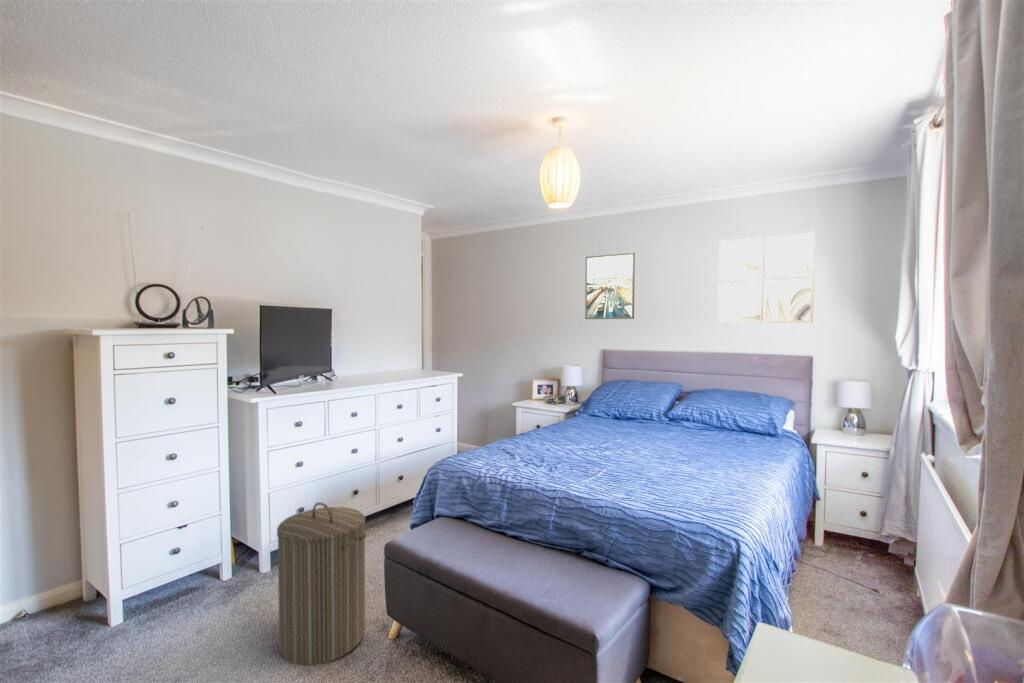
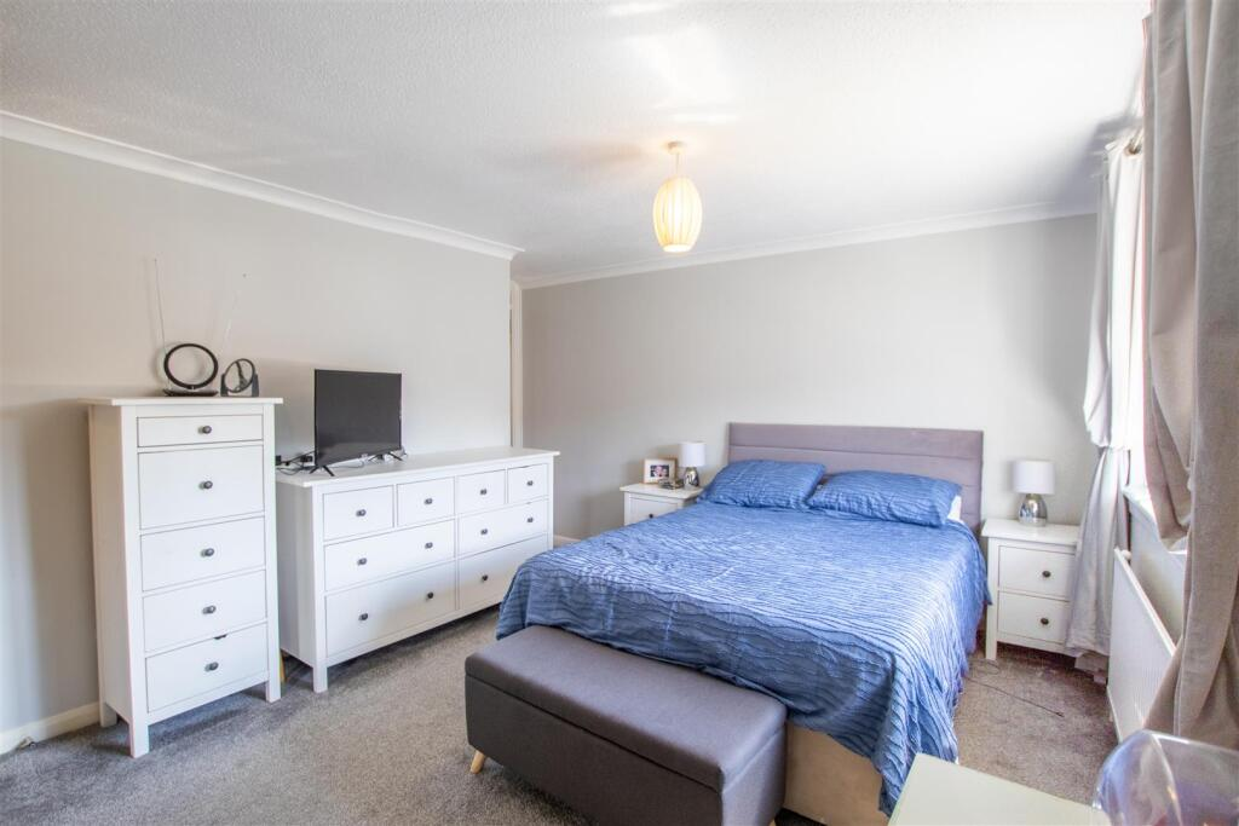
- wall art [717,232,816,323]
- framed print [584,252,636,320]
- laundry hamper [276,501,367,666]
